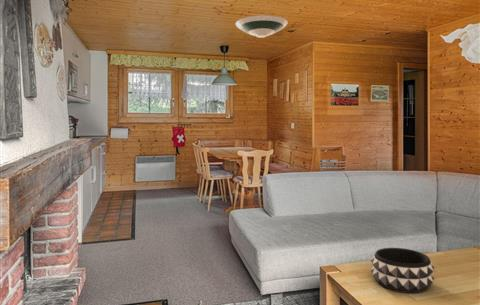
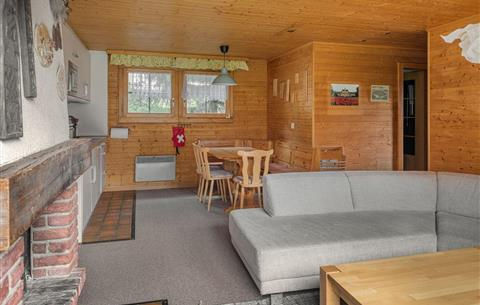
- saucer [235,14,288,39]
- decorative bowl [370,247,436,294]
